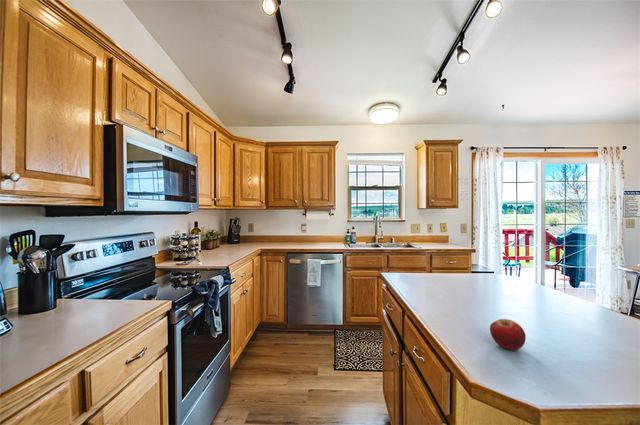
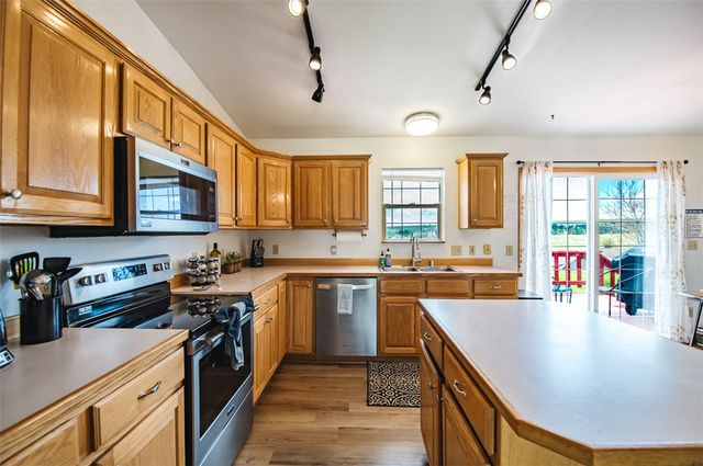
- fruit [489,318,527,351]
